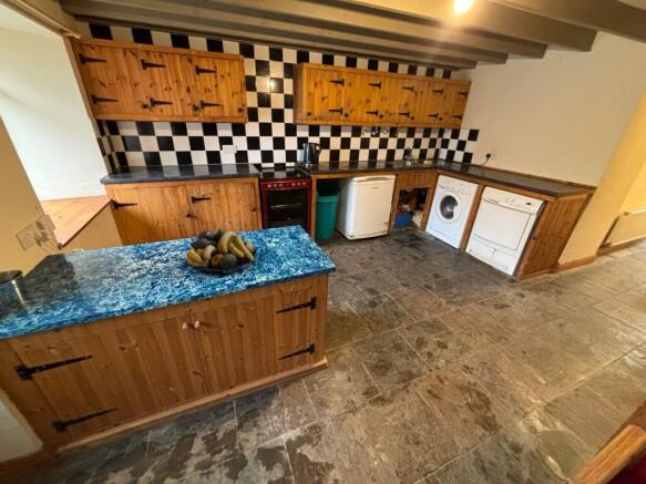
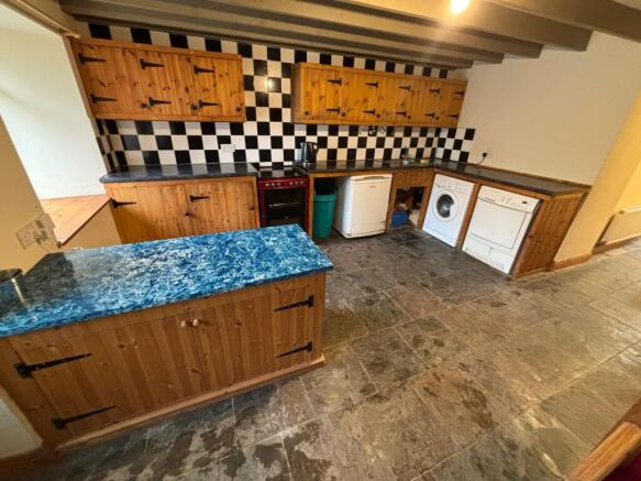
- fruit bowl [186,228,258,274]
